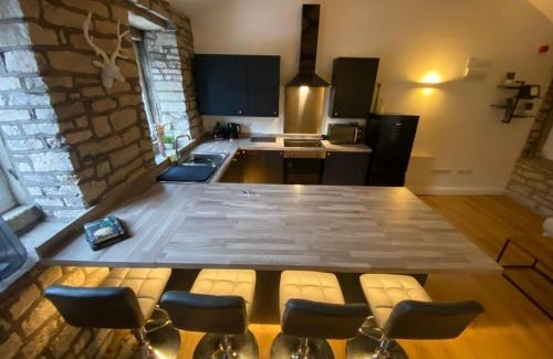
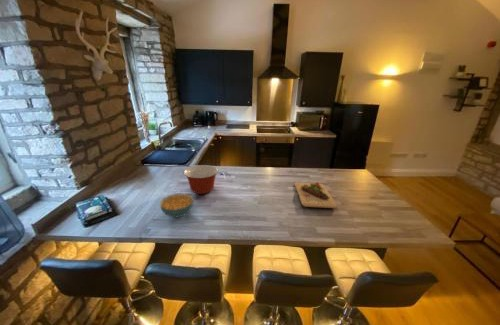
+ mixing bowl [183,164,219,195]
+ cereal bowl [159,192,195,218]
+ cutting board [294,181,338,209]
